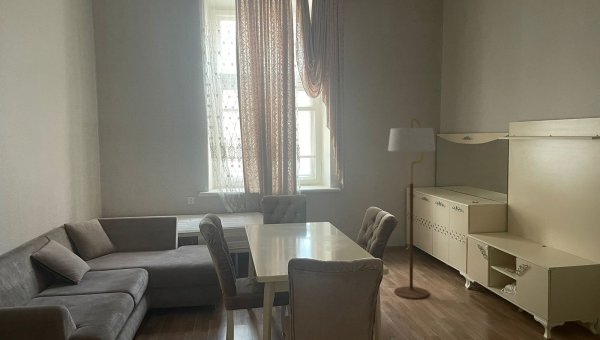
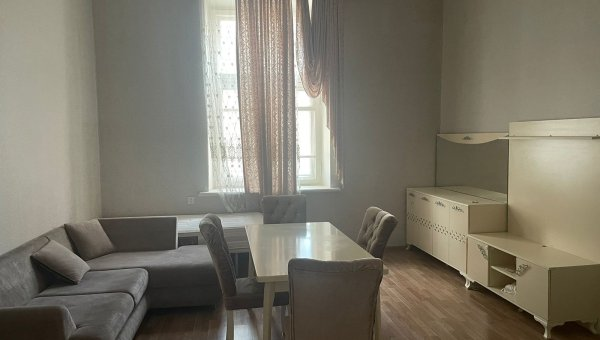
- floor lamp [387,118,437,300]
